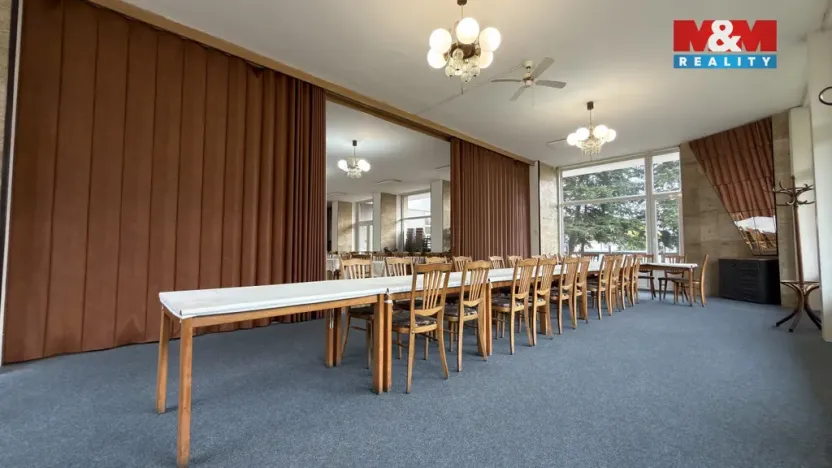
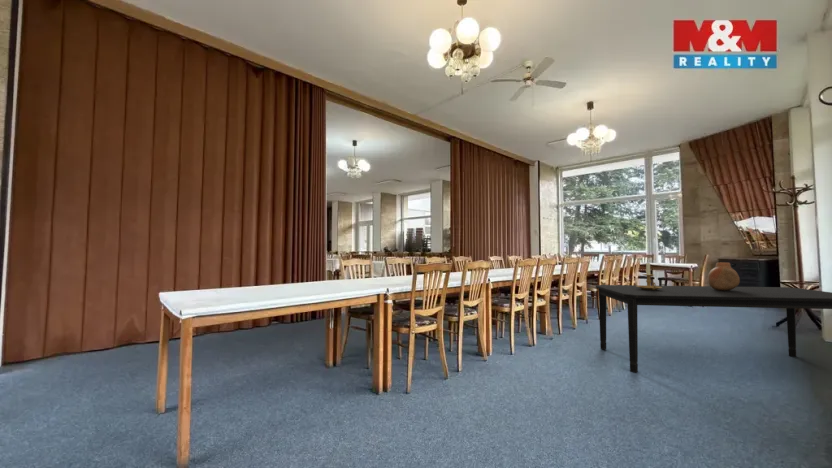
+ dining table [595,284,832,374]
+ candle holder [636,262,662,290]
+ vase [707,261,741,291]
